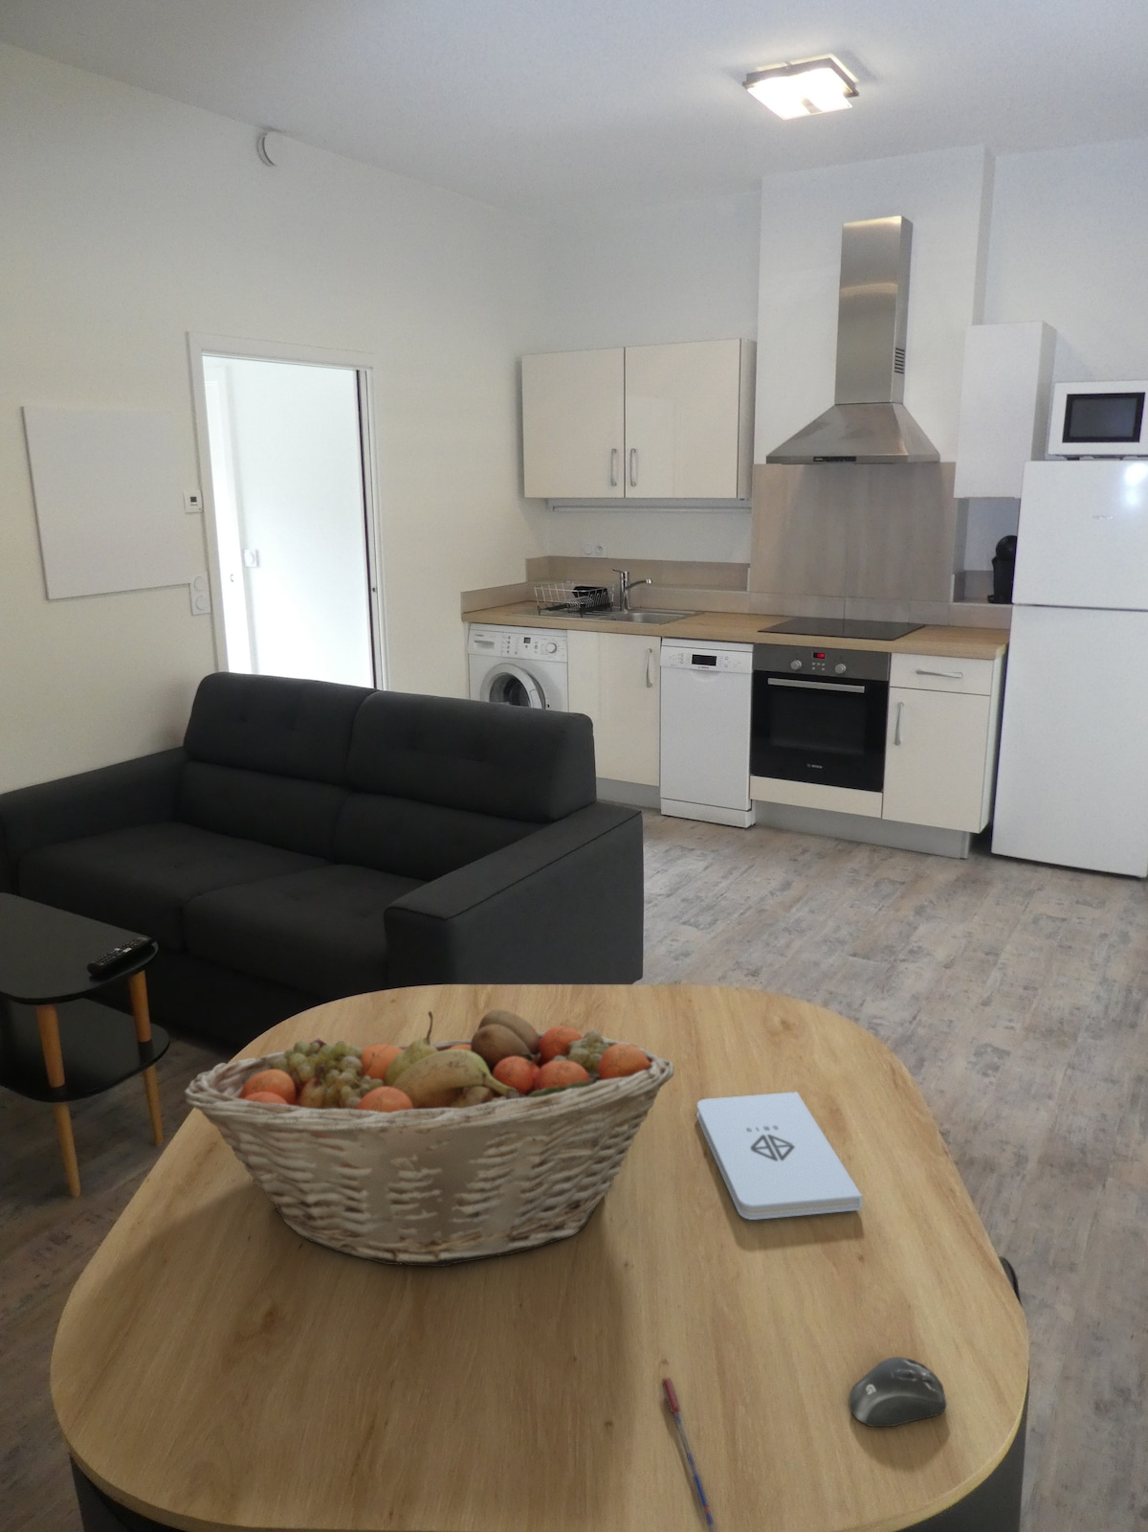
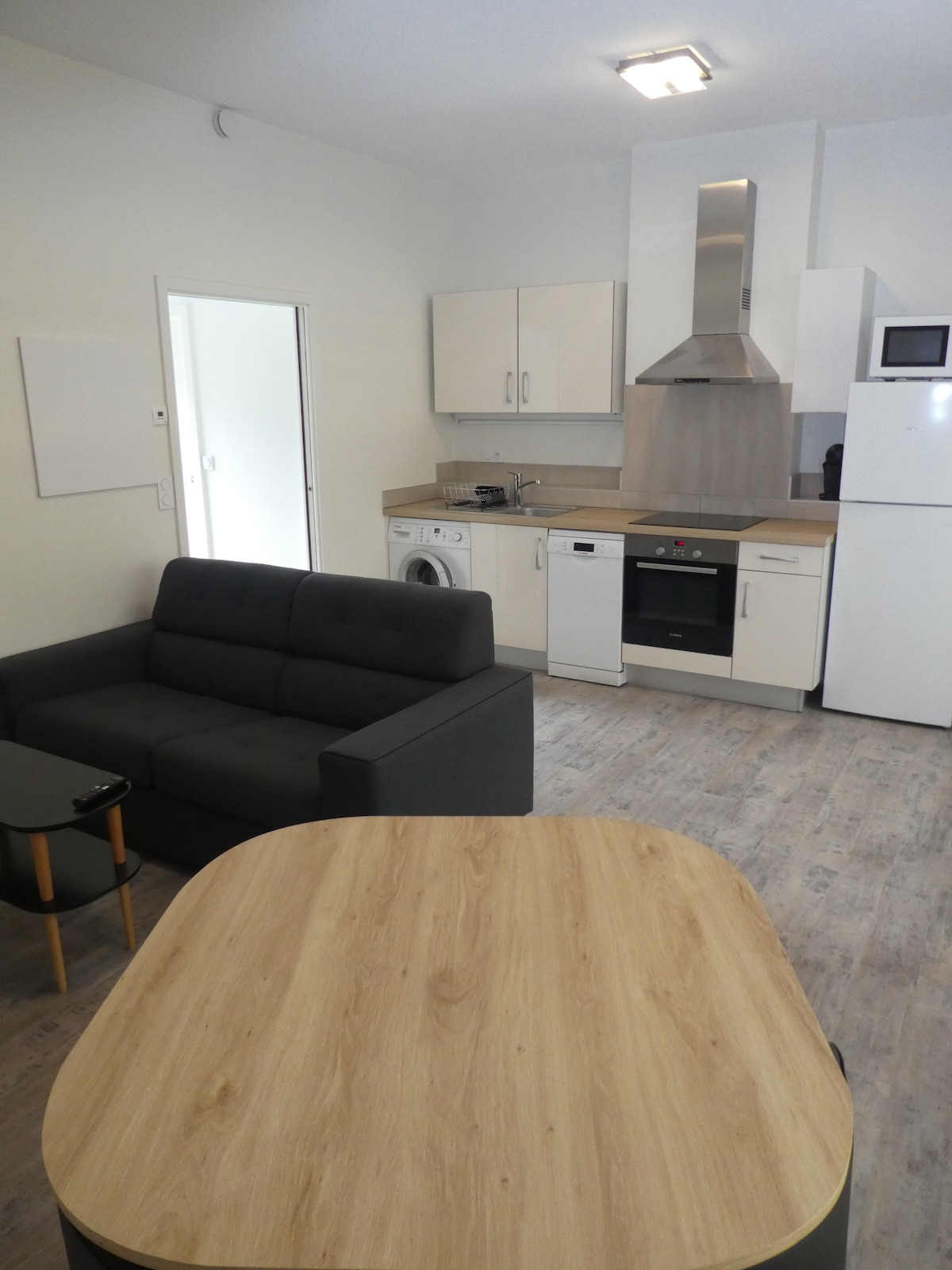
- notepad [696,1090,863,1221]
- pen [660,1376,720,1532]
- computer mouse [848,1356,948,1427]
- fruit basket [183,1008,675,1268]
